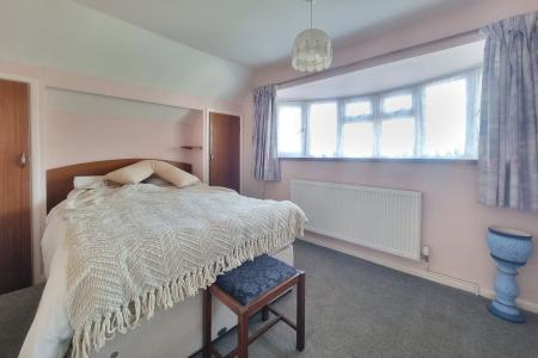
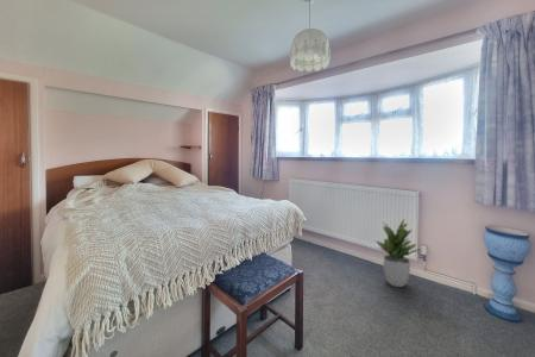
+ potted plant [376,218,423,288]
